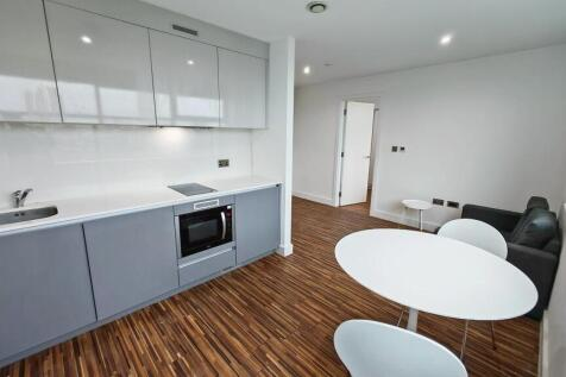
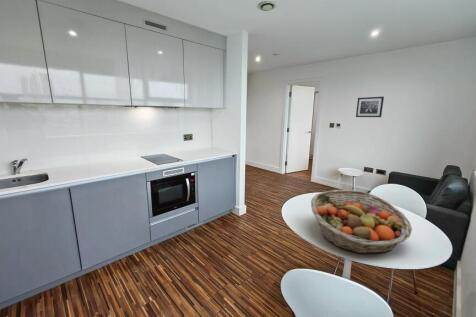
+ fruit basket [310,189,413,255]
+ wall art [355,96,385,118]
